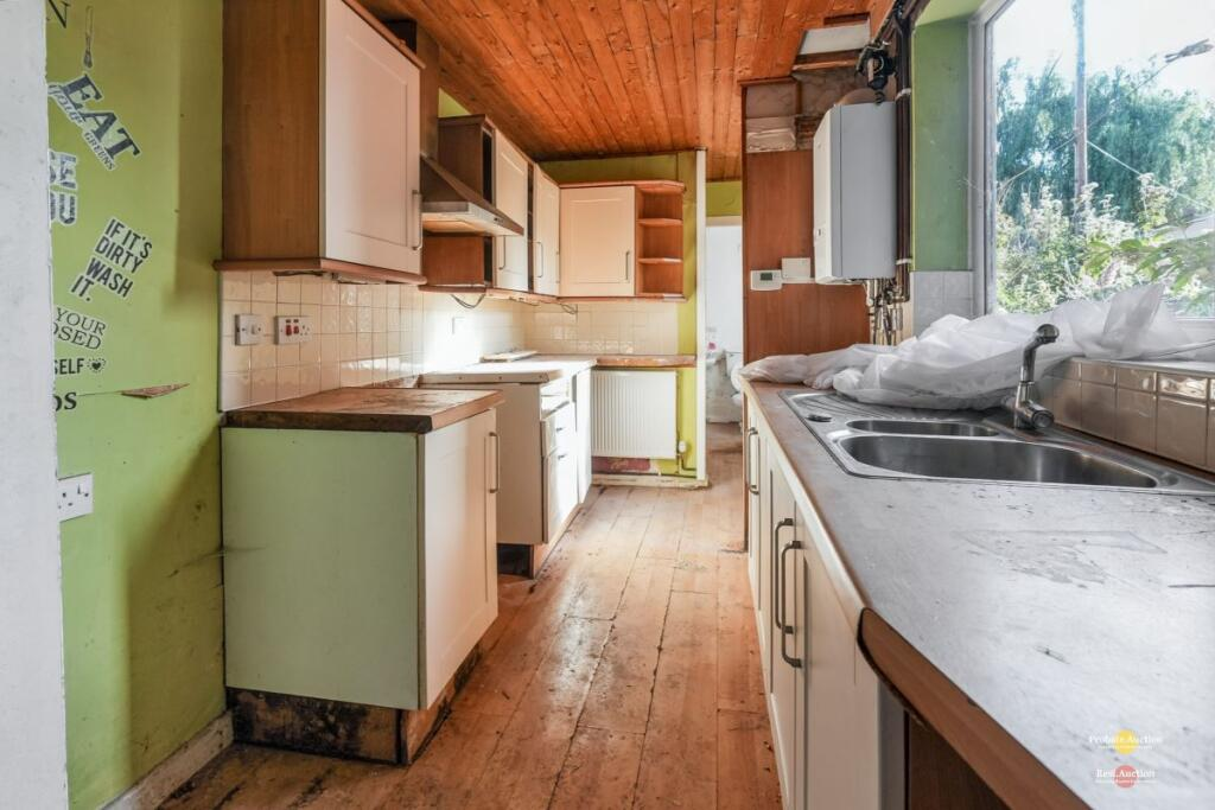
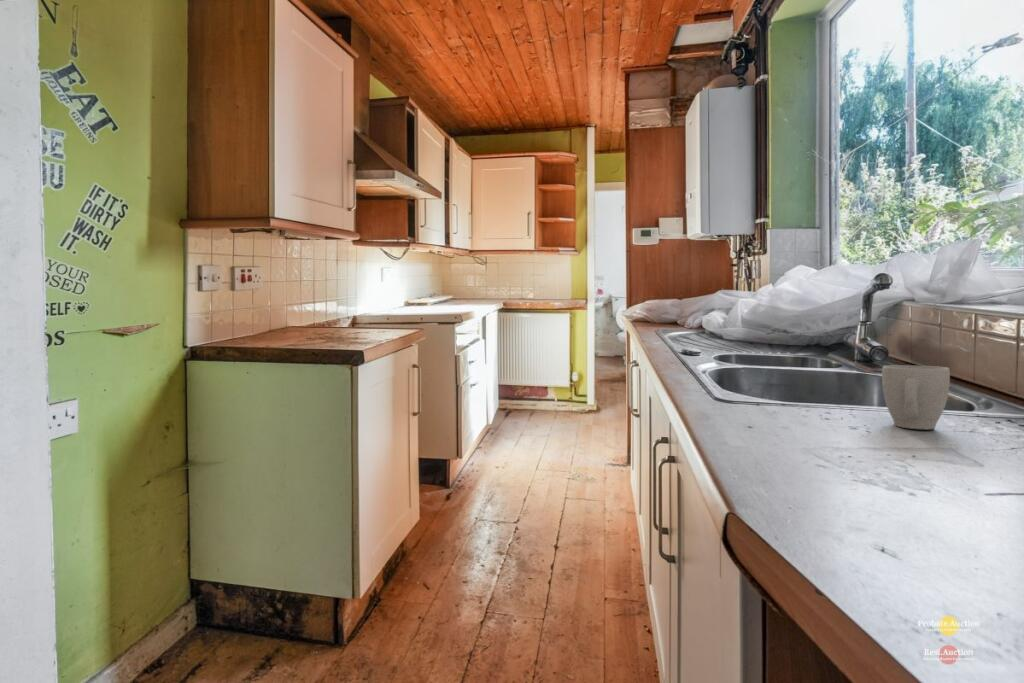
+ mug [881,364,951,430]
